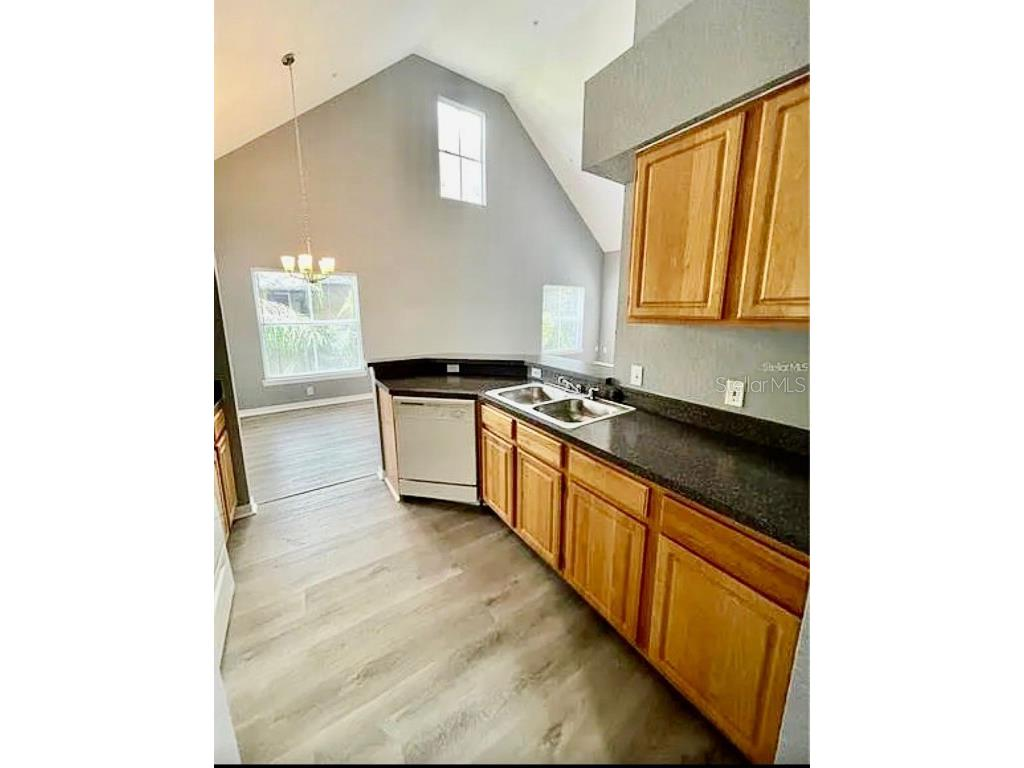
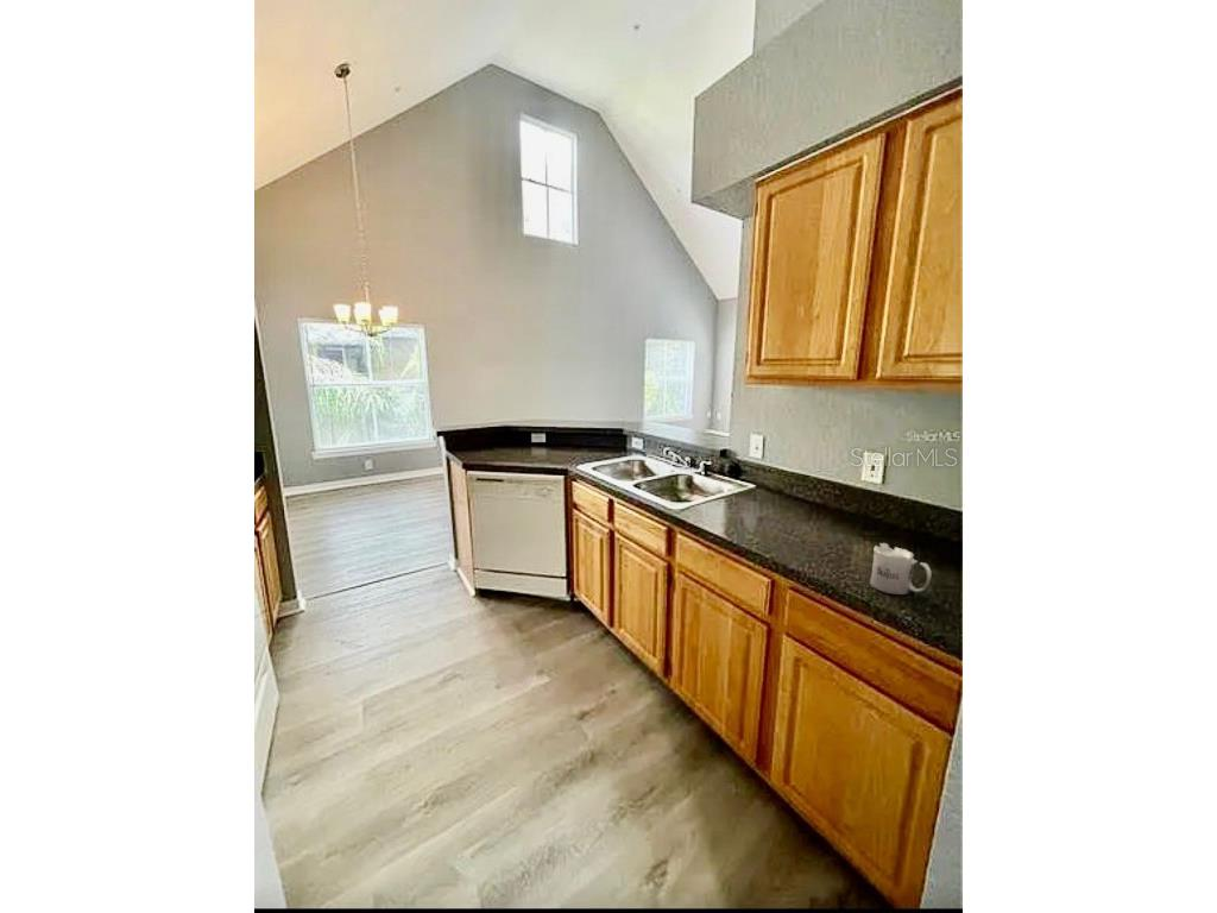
+ mug [869,542,933,596]
